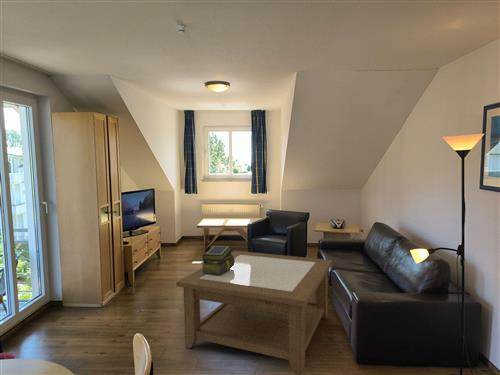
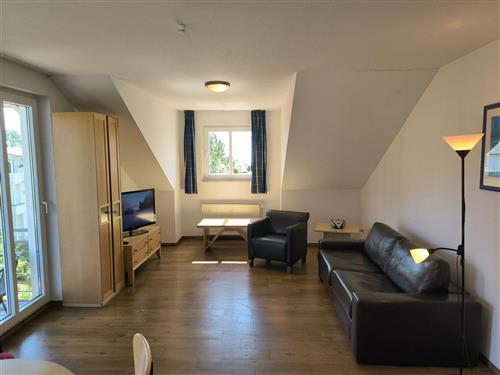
- stack of books [200,245,235,276]
- coffee table [175,250,333,375]
